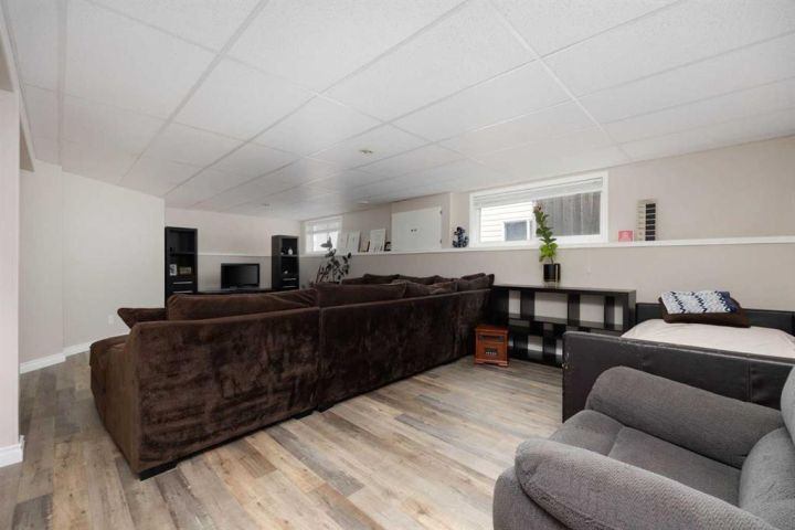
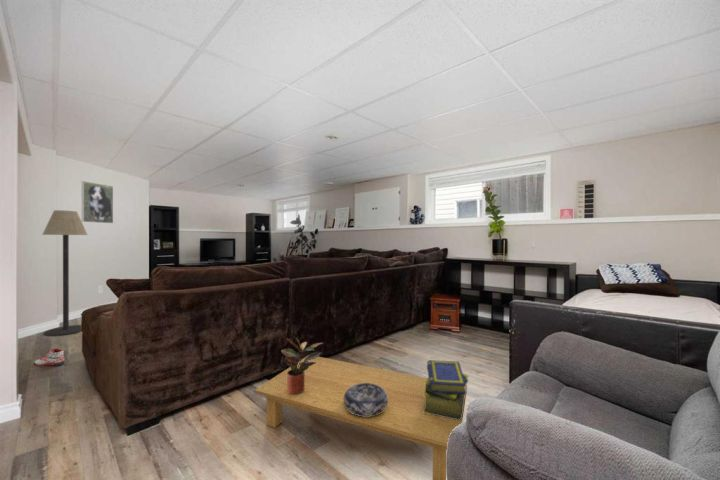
+ decorative bowl [343,383,388,417]
+ floor lamp [41,209,88,337]
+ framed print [81,180,114,224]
+ stack of books [423,359,470,420]
+ sneaker [33,348,65,367]
+ potted plant [280,336,325,395]
+ coffee table [254,354,468,480]
